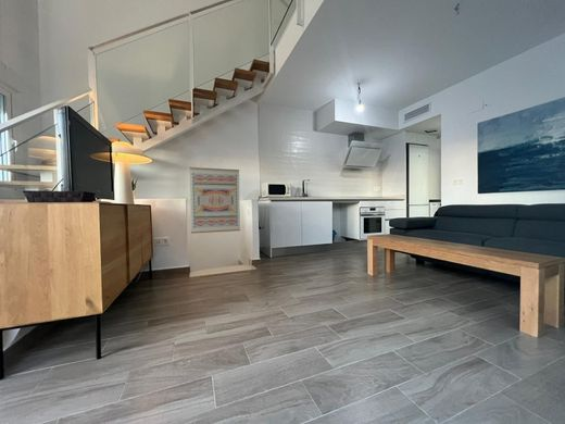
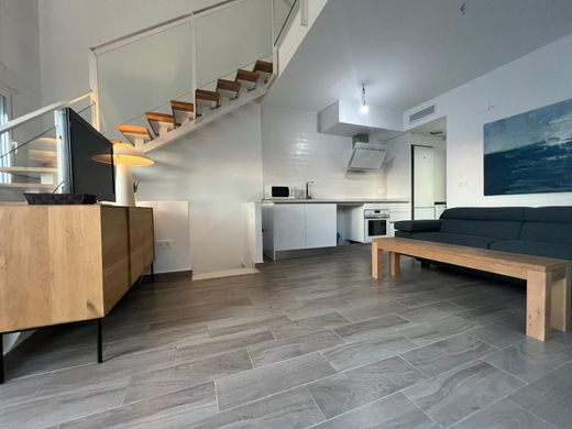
- wall art [189,166,241,234]
